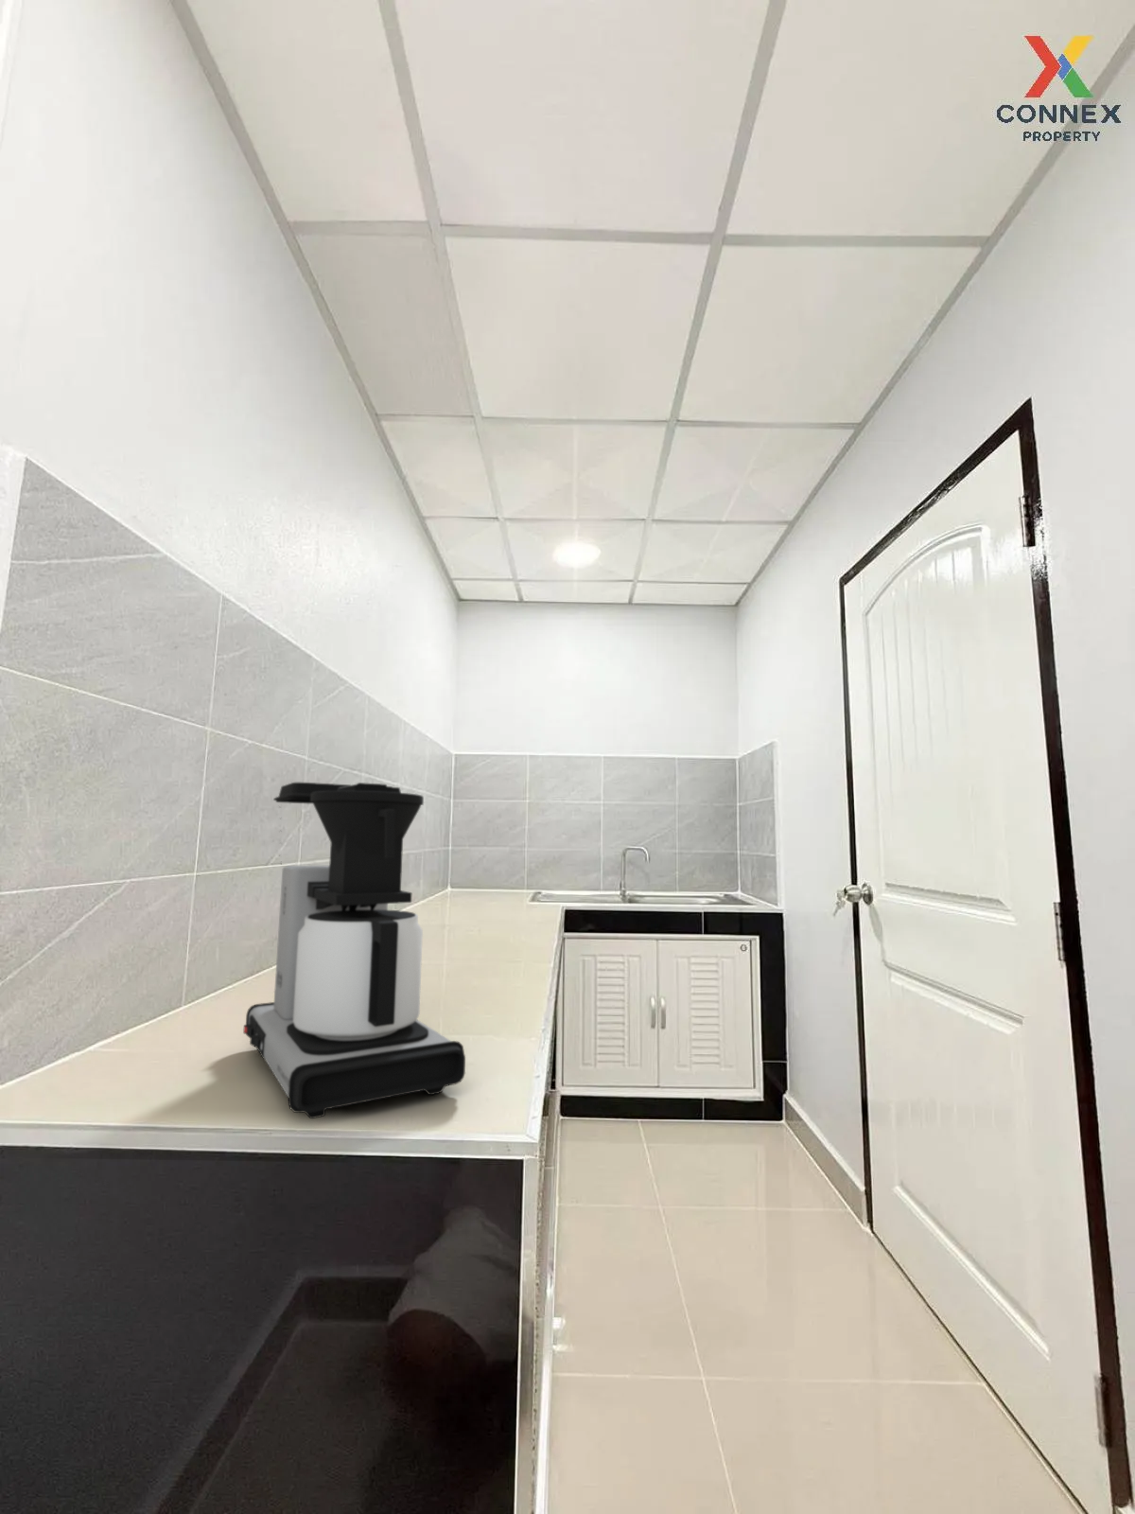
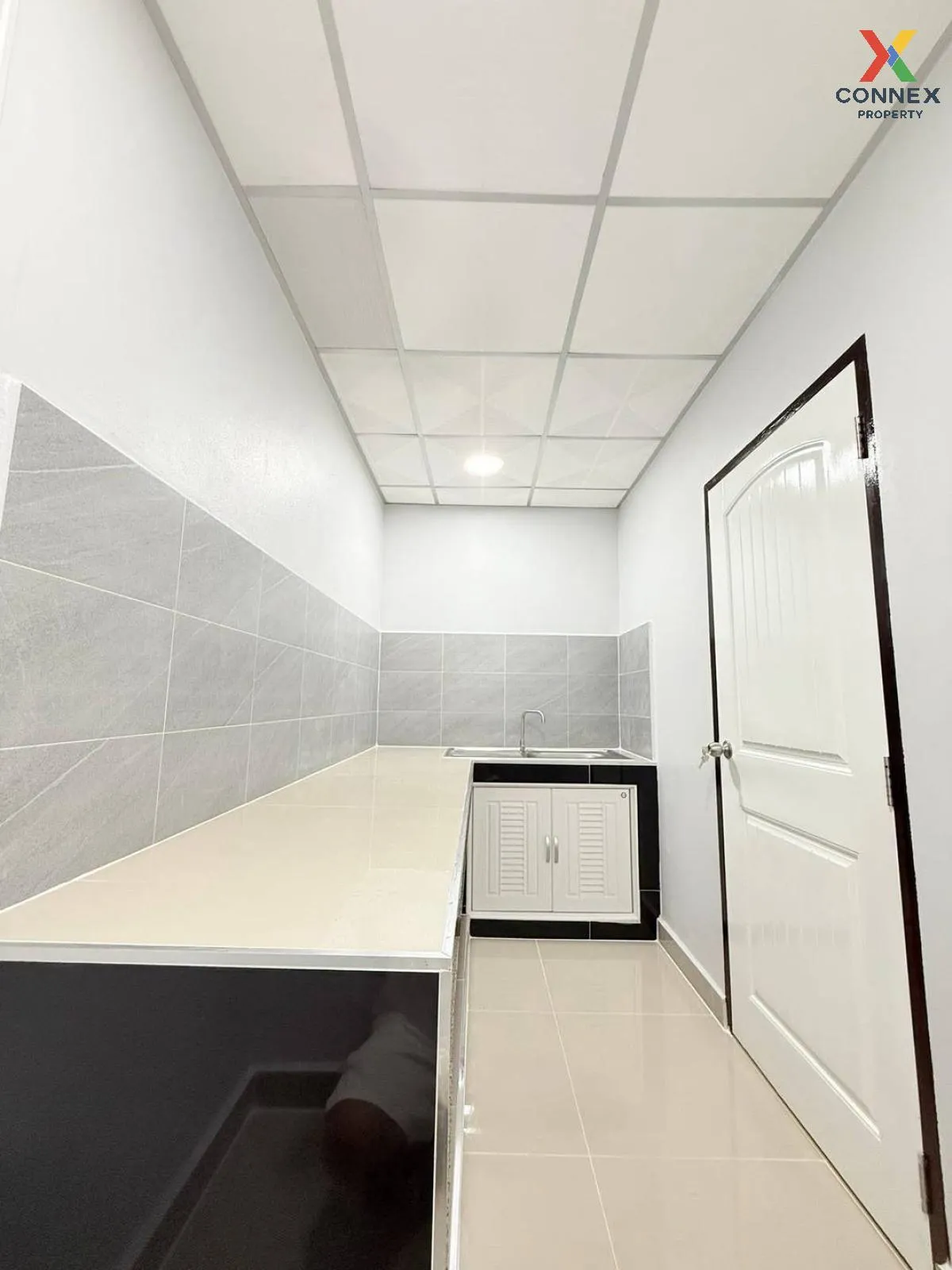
- coffee maker [242,782,466,1119]
